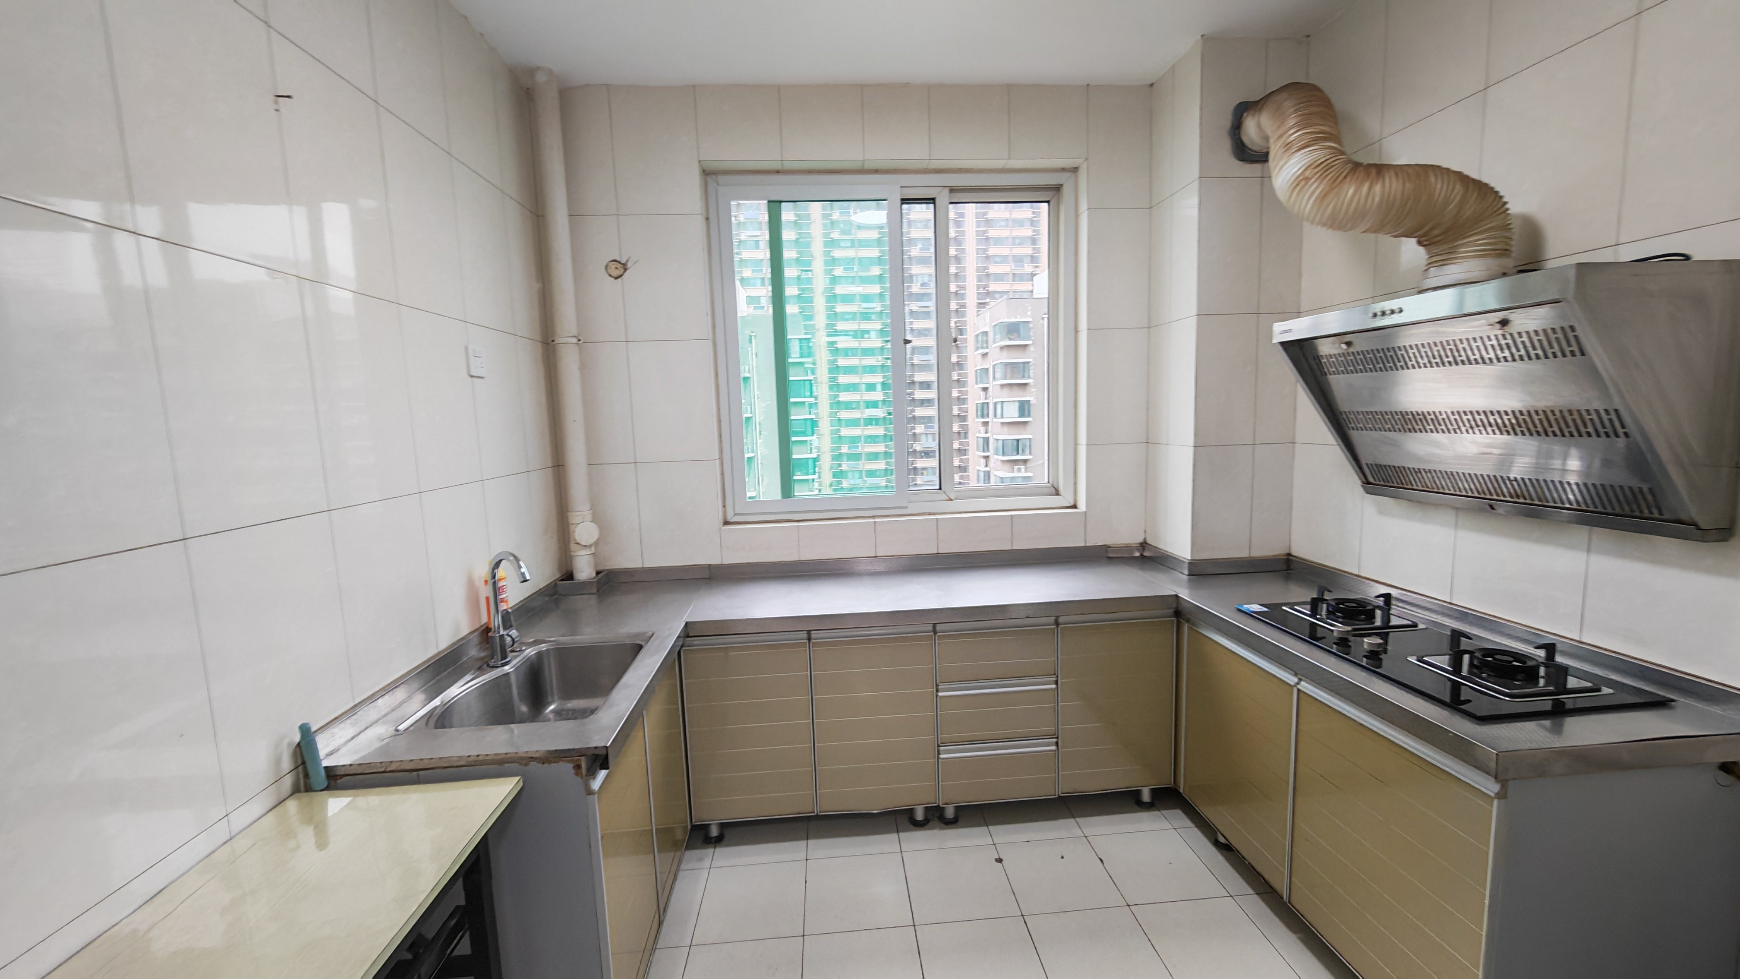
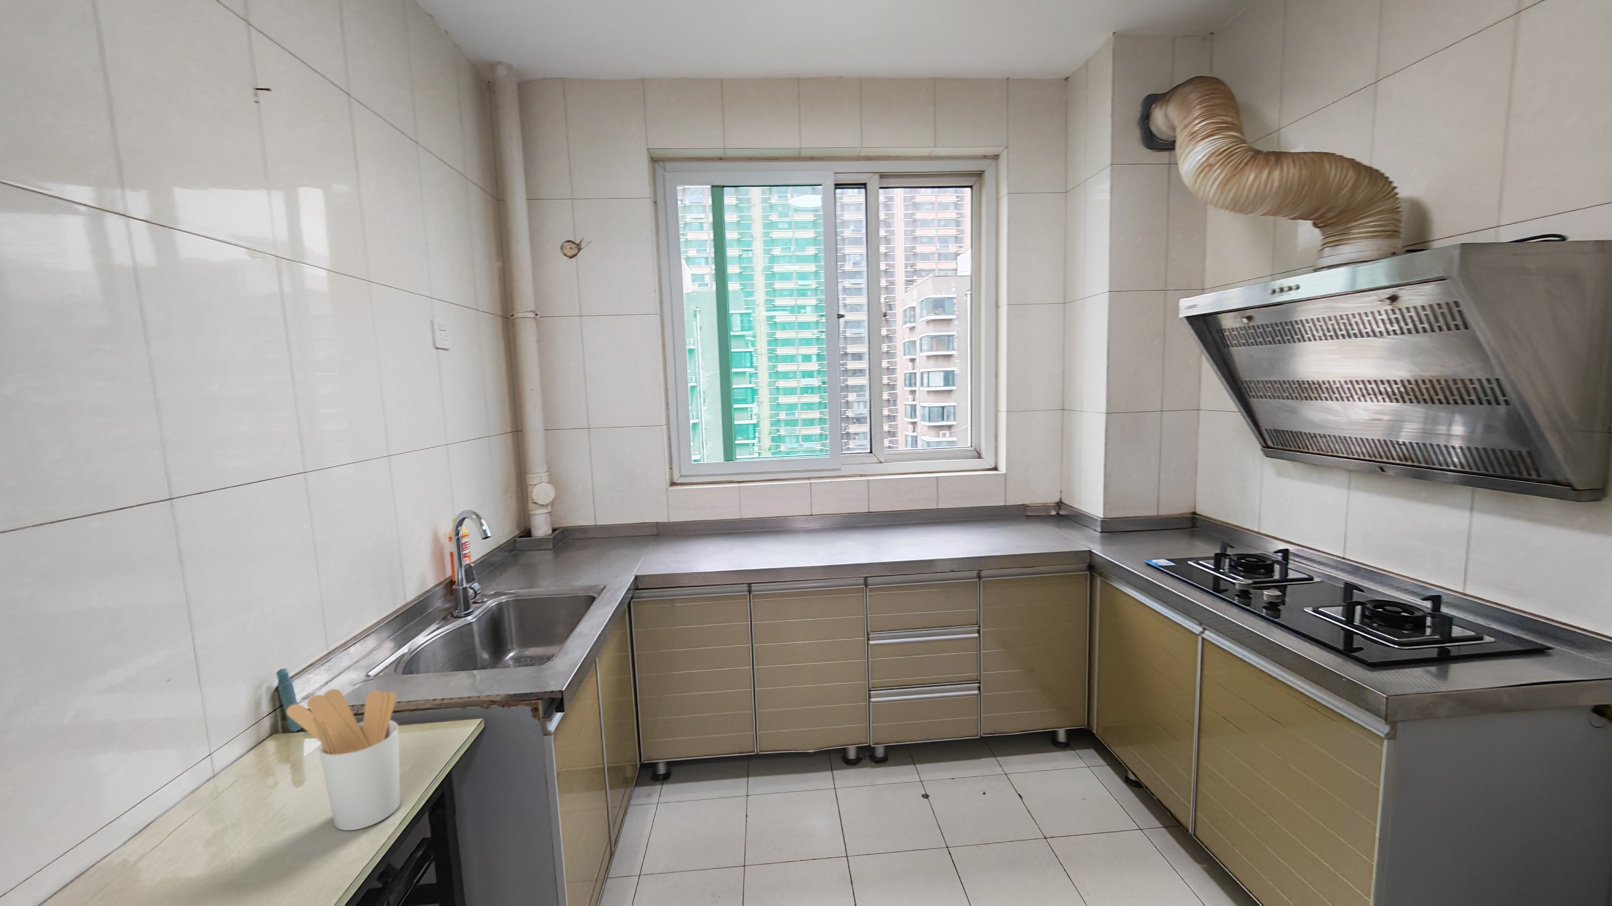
+ utensil holder [286,689,401,831]
